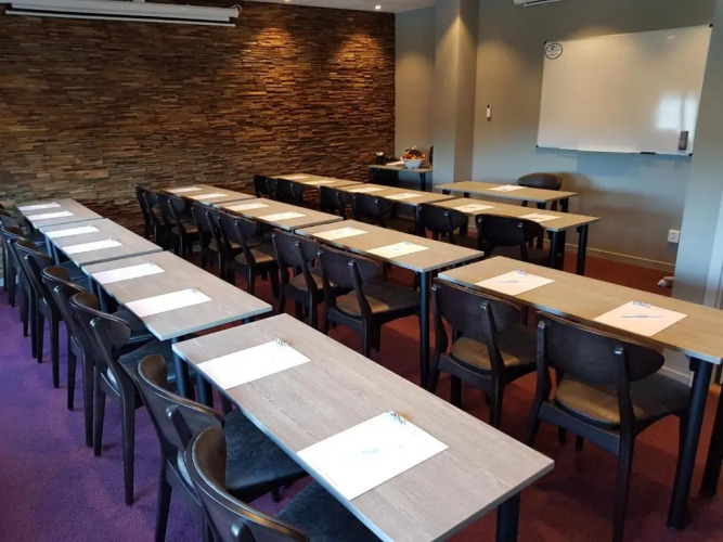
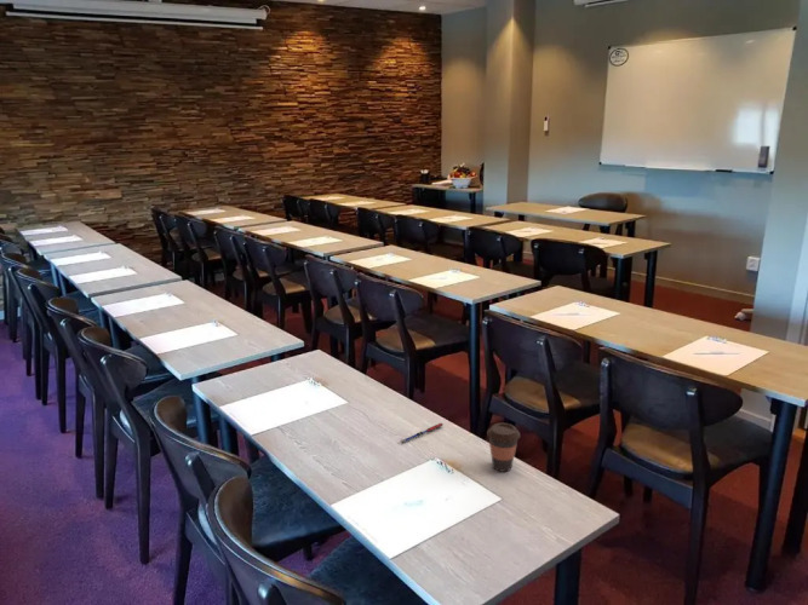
+ pen [399,422,443,444]
+ coffee cup [486,422,521,473]
